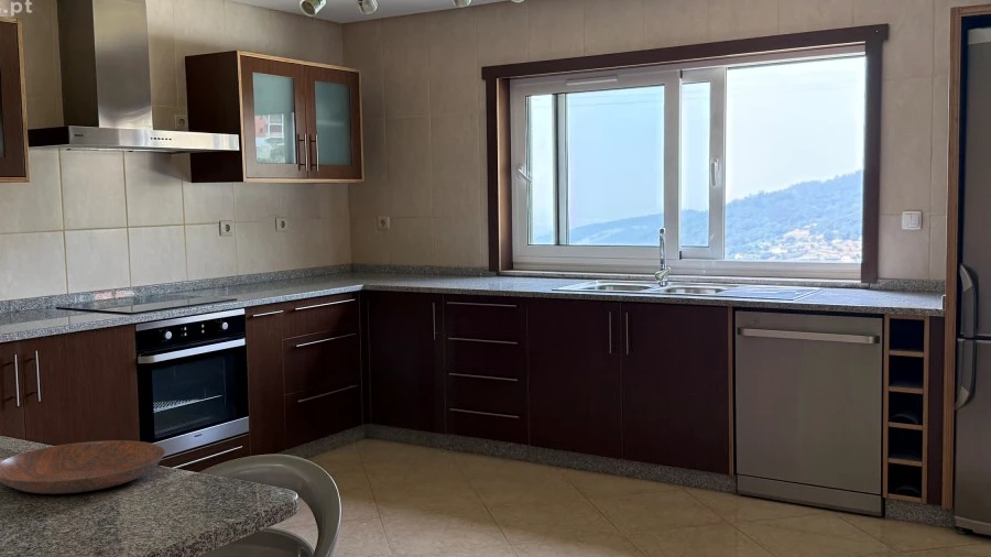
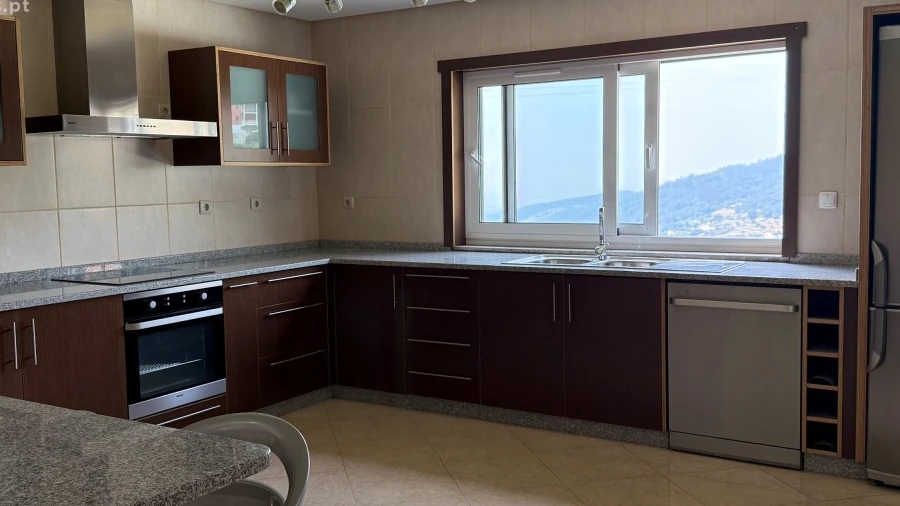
- bowl [0,439,166,495]
